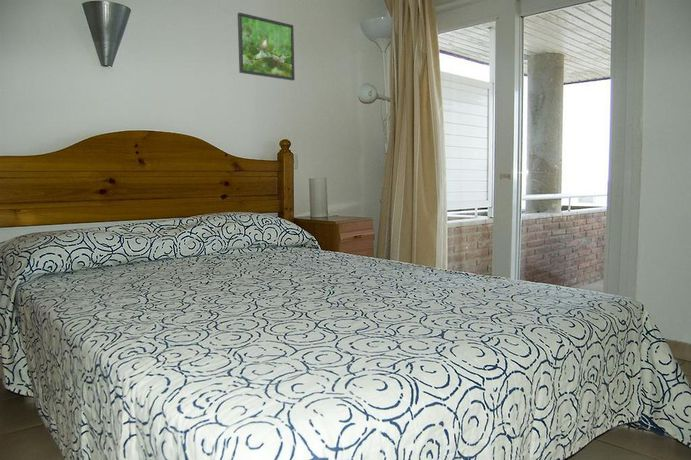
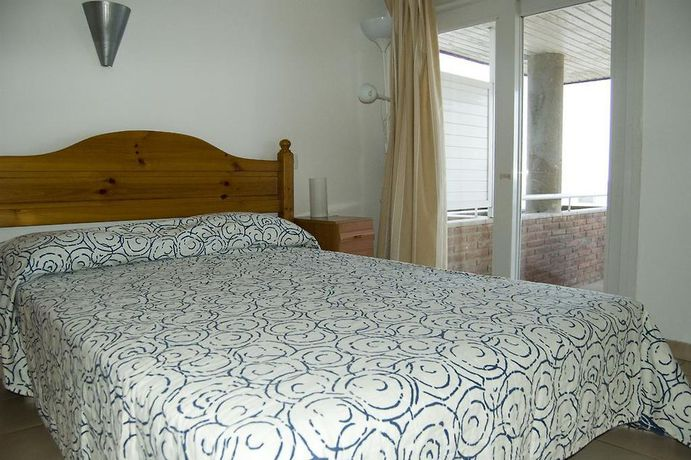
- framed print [237,12,296,81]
